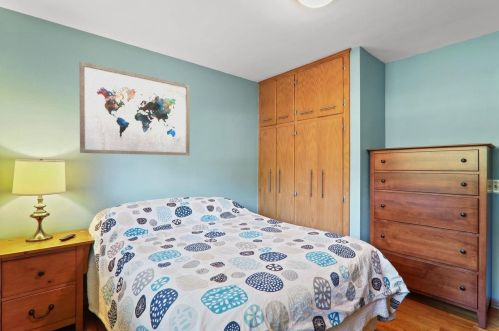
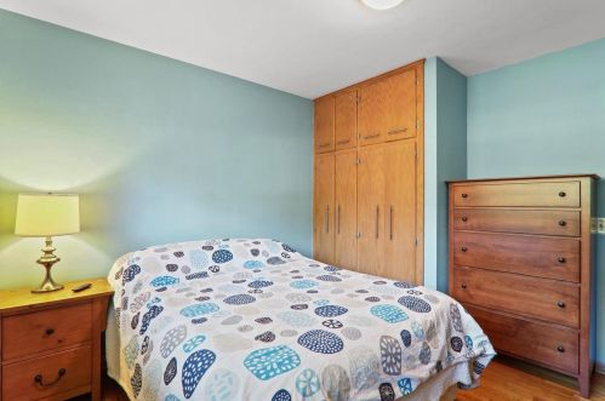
- wall art [78,60,191,156]
